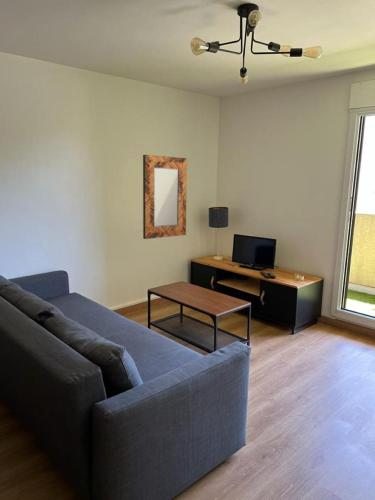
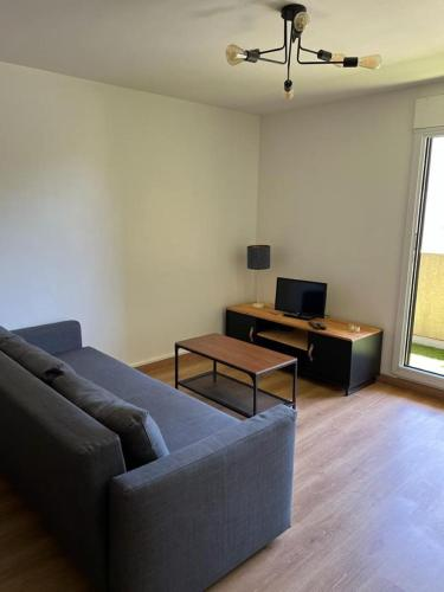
- home mirror [142,154,188,240]
